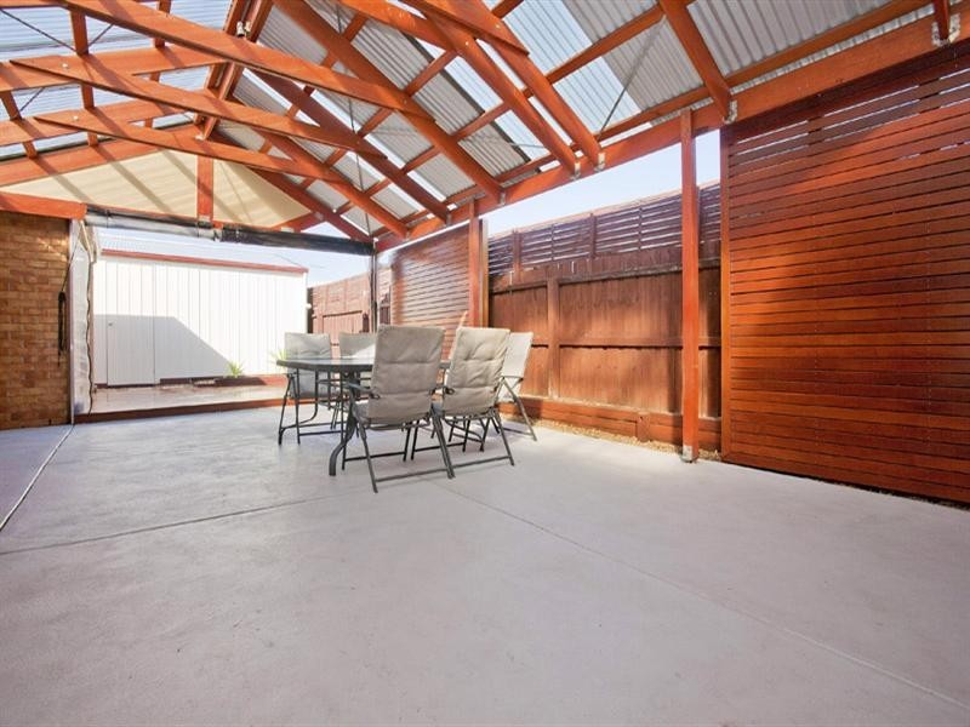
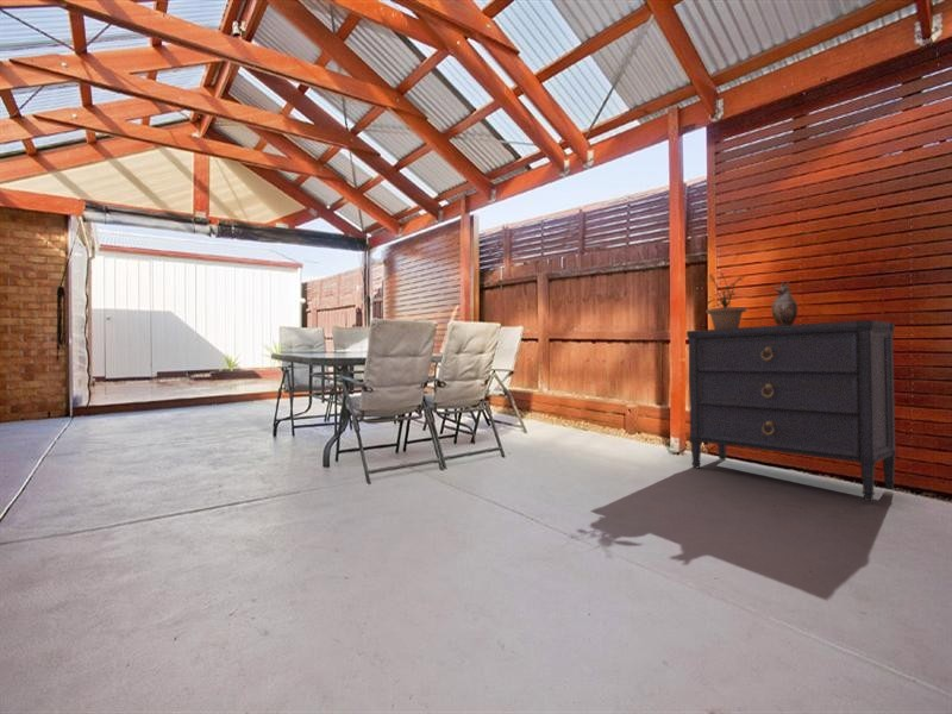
+ dresser [685,319,897,502]
+ decorative vase [771,280,798,326]
+ potted plant [700,273,751,330]
